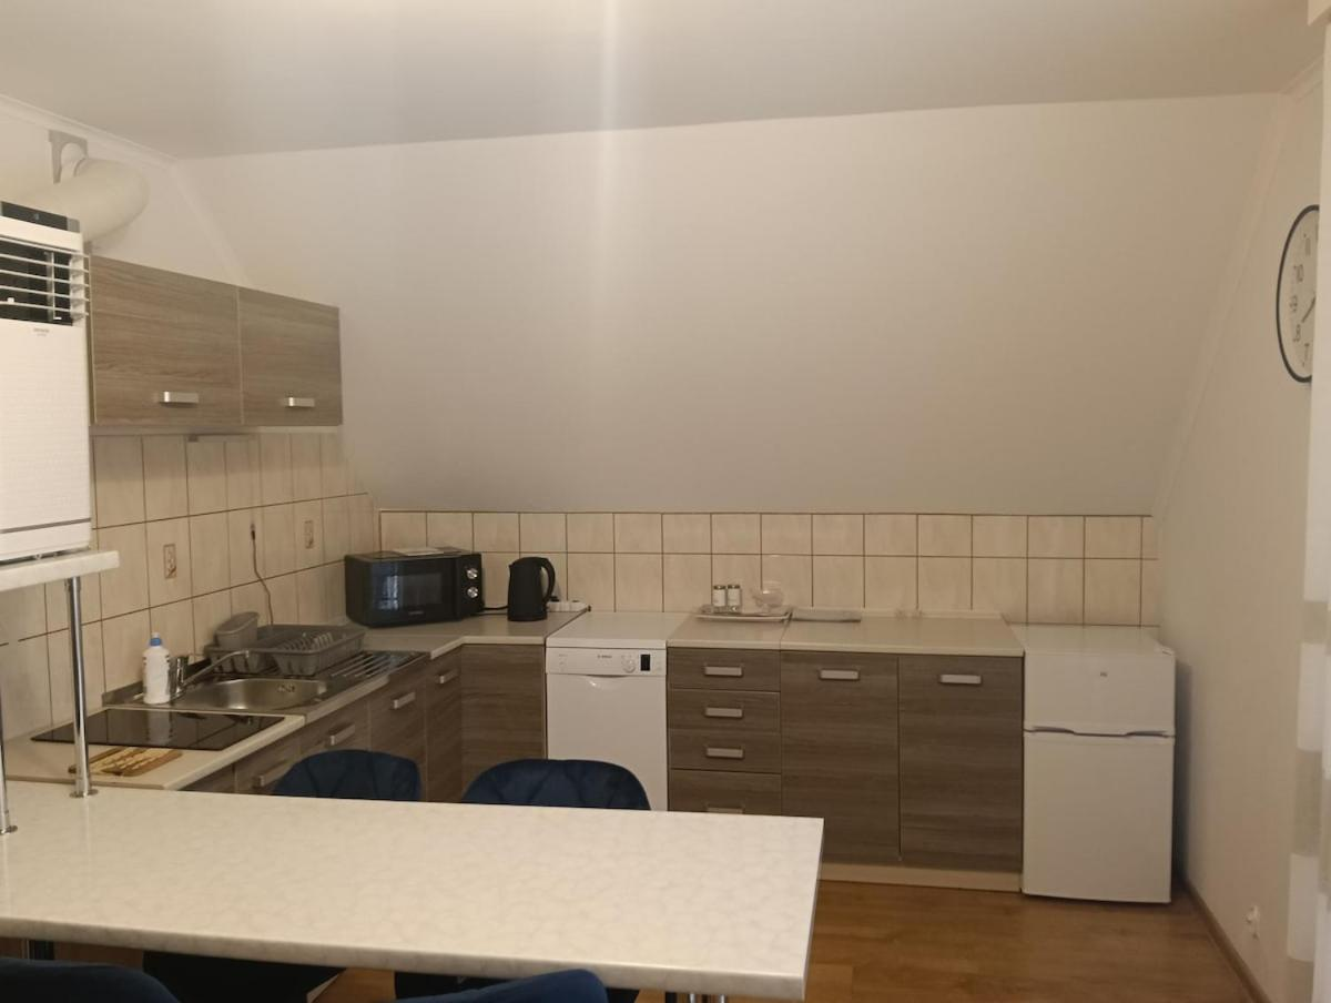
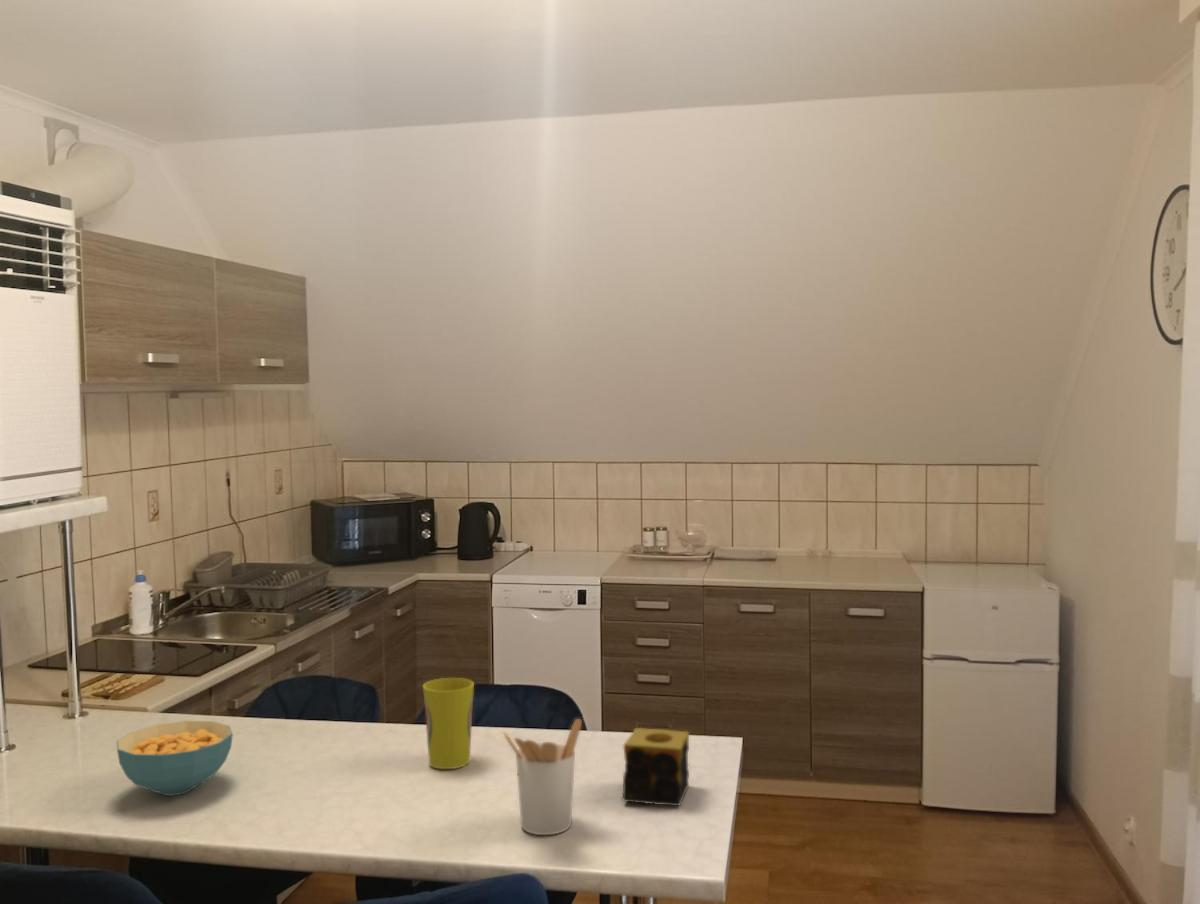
+ cereal bowl [116,720,234,796]
+ candle [621,727,690,807]
+ utensil holder [503,718,583,836]
+ cup [422,677,475,770]
